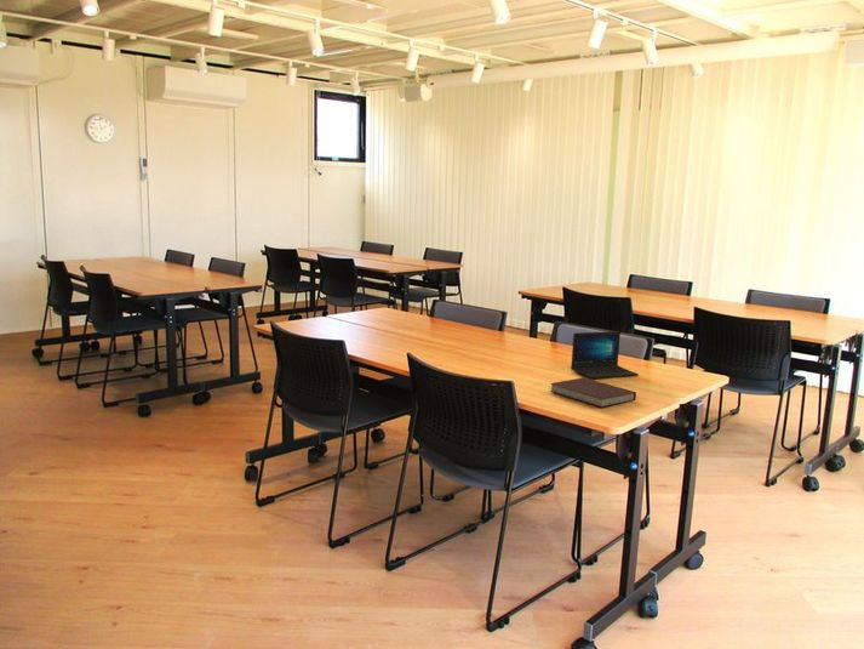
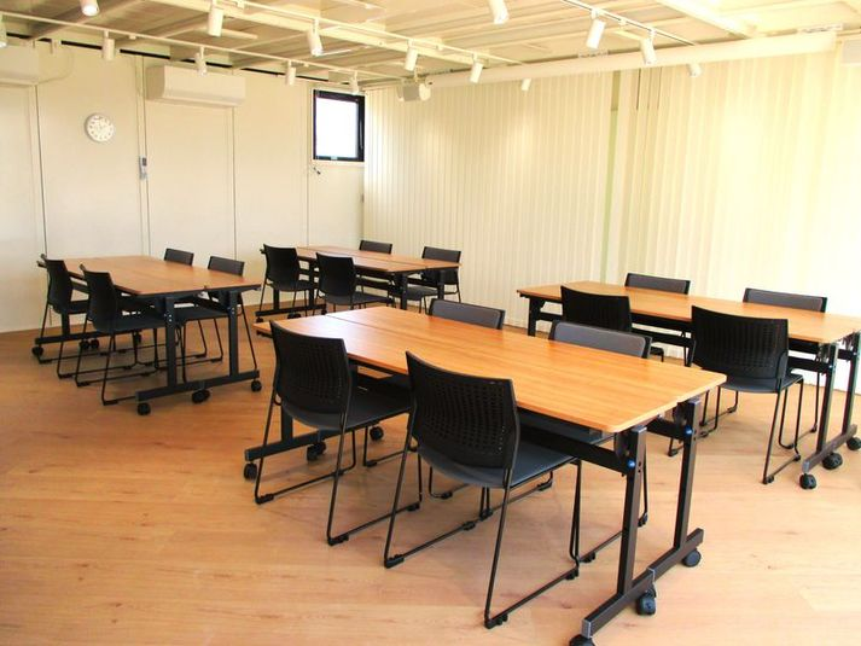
- notebook [549,376,637,409]
- laptop [570,330,640,380]
